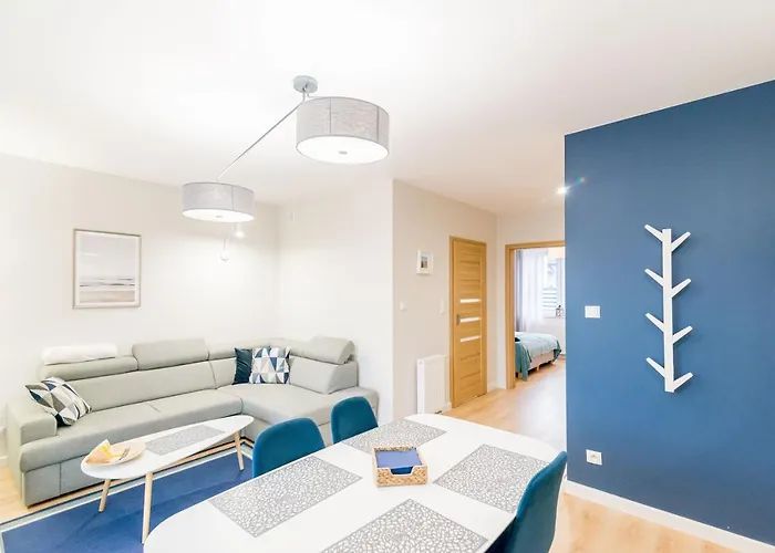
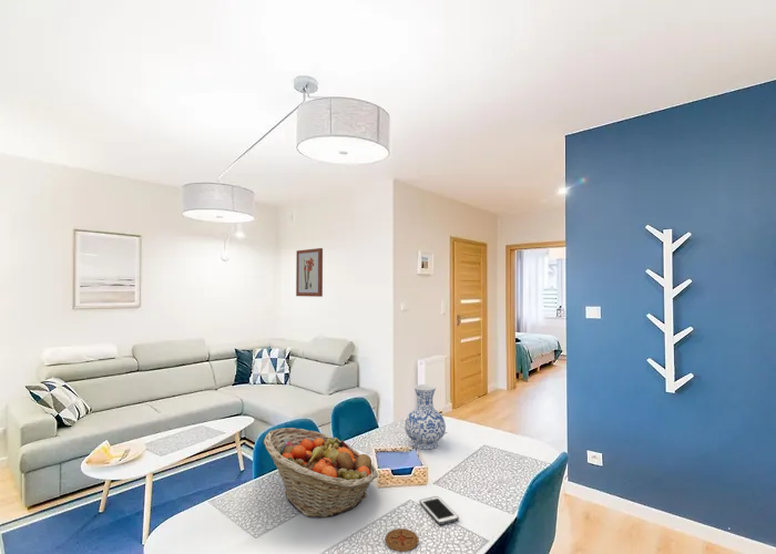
+ coaster [385,527,419,553]
+ wall art [295,247,324,298]
+ fruit basket [263,427,379,519]
+ cell phone [419,495,460,526]
+ vase [404,383,447,451]
